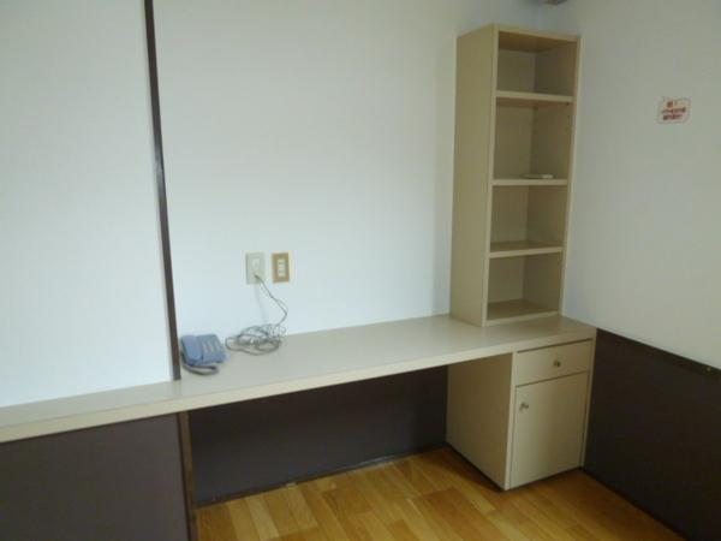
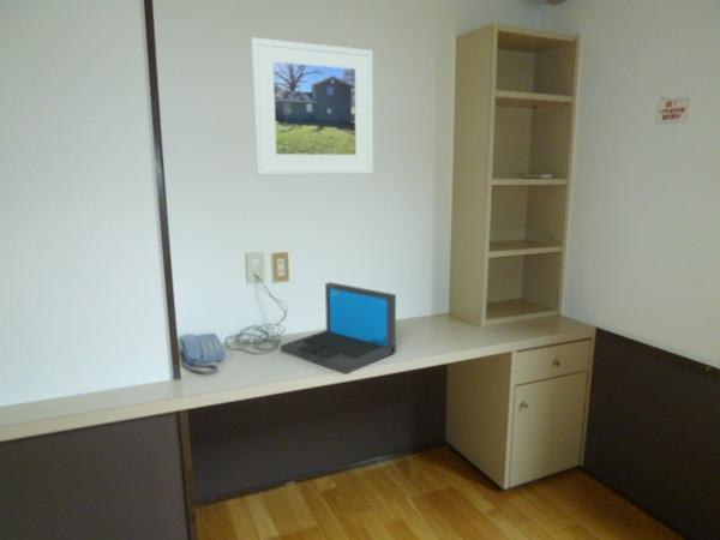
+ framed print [250,36,374,176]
+ laptop [280,281,397,376]
